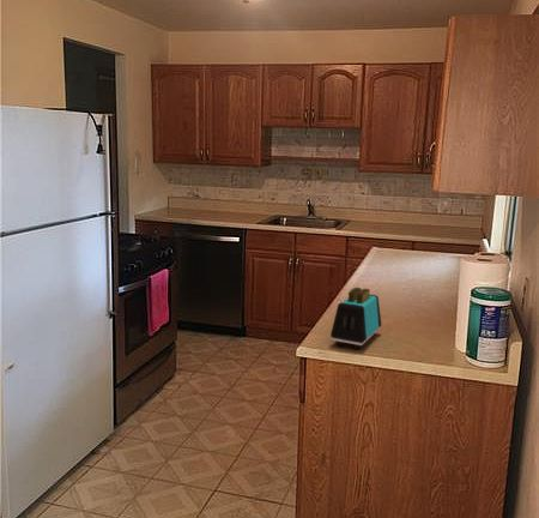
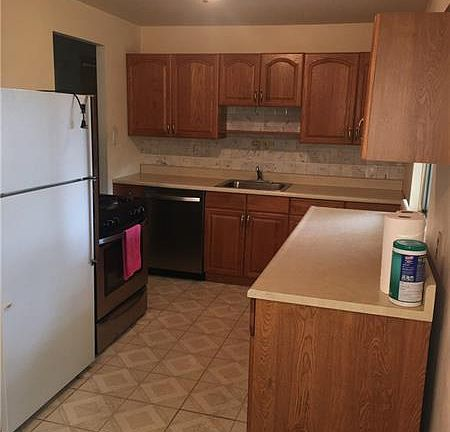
- toaster [329,287,382,350]
